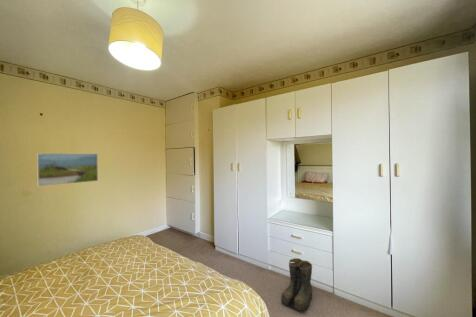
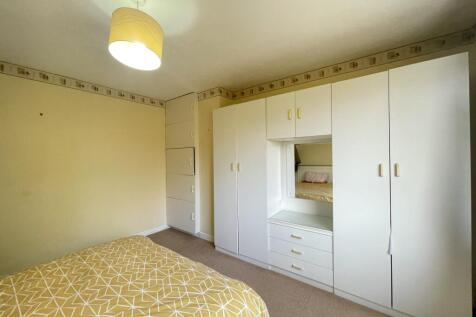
- boots [280,257,313,313]
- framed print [36,152,99,187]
